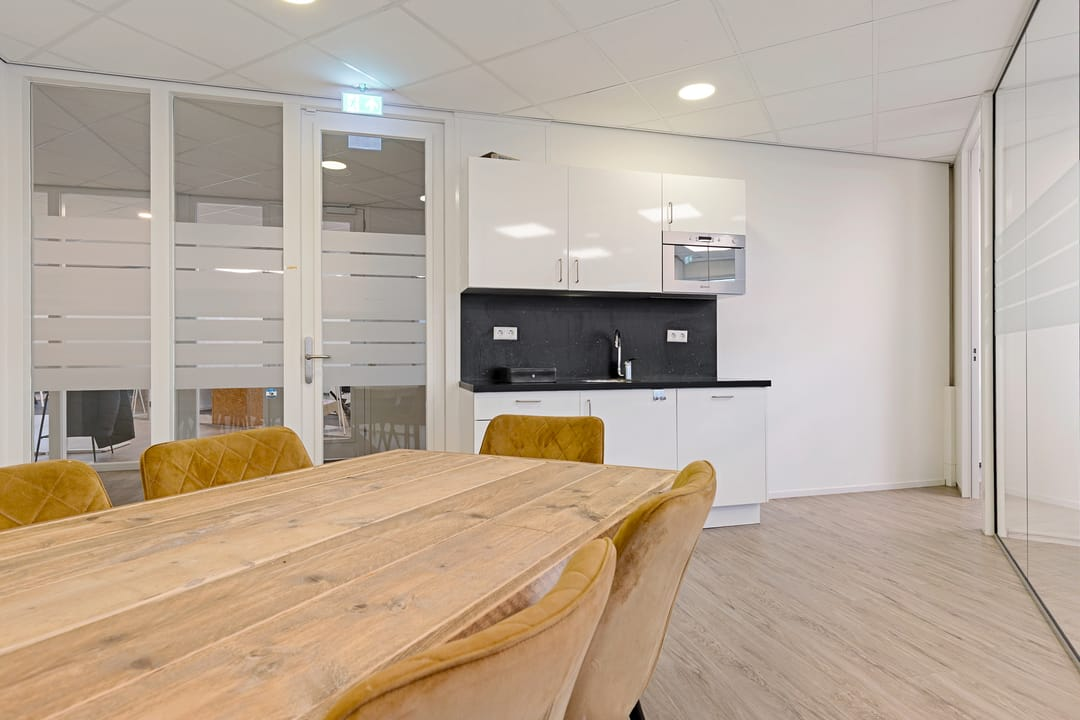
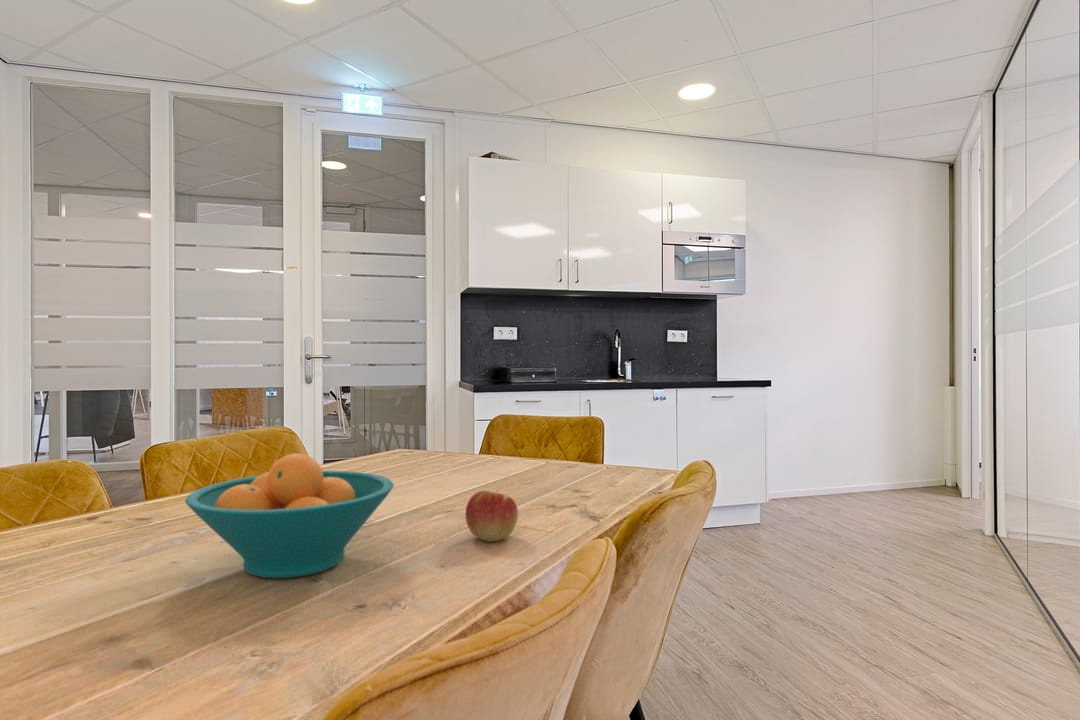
+ fruit bowl [184,452,395,579]
+ apple [464,490,519,543]
